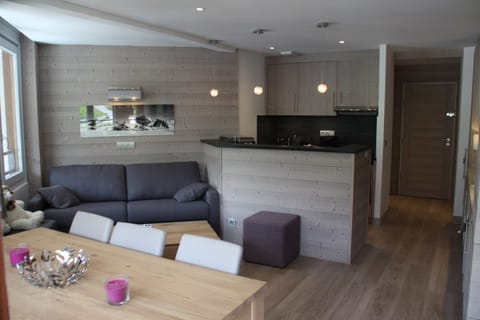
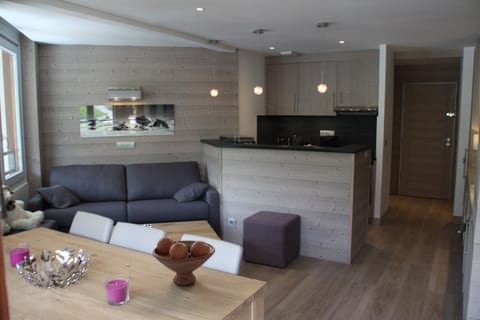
+ fruit bowl [151,236,216,286]
